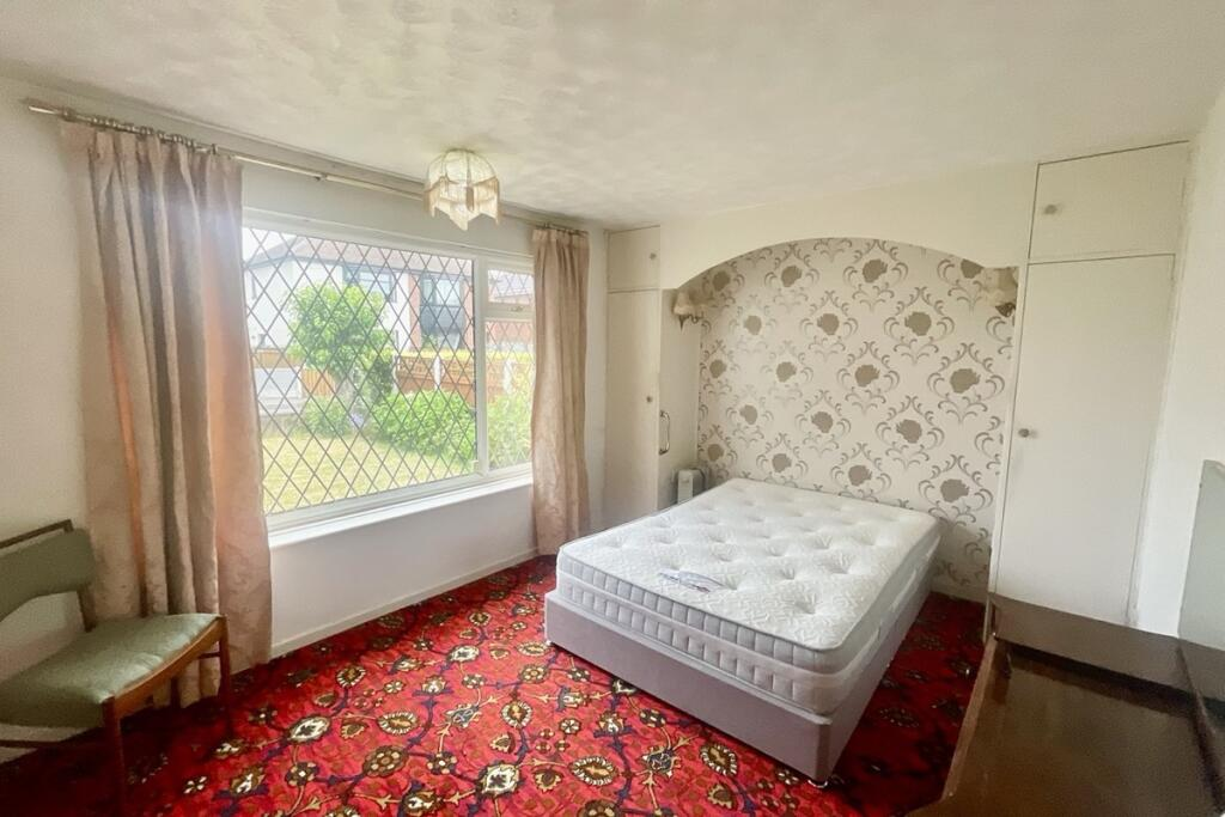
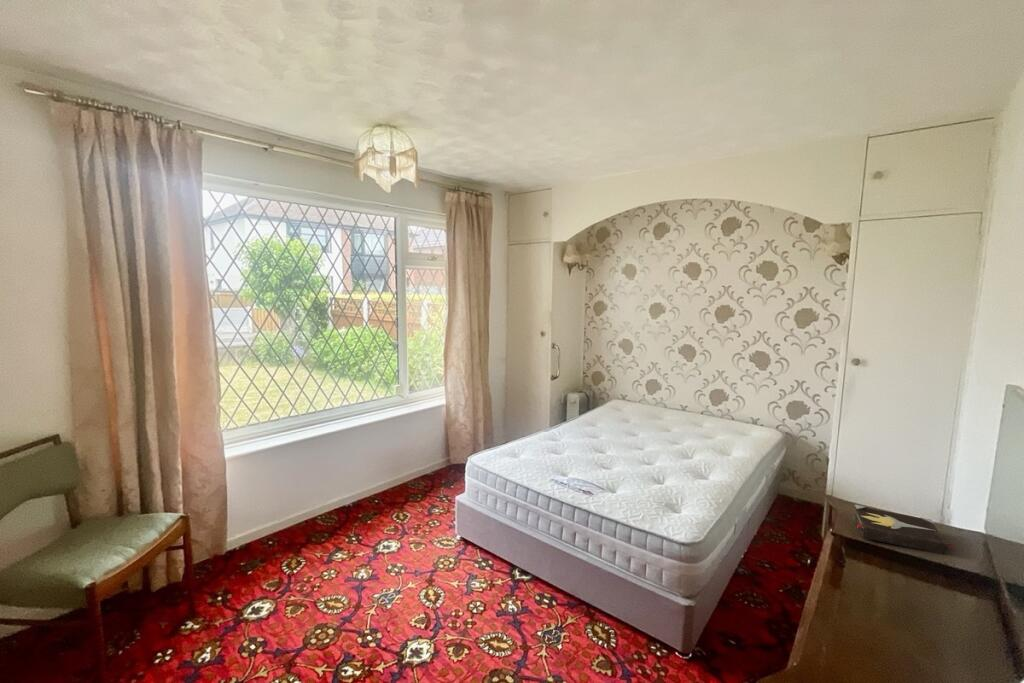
+ hardback book [853,504,956,555]
